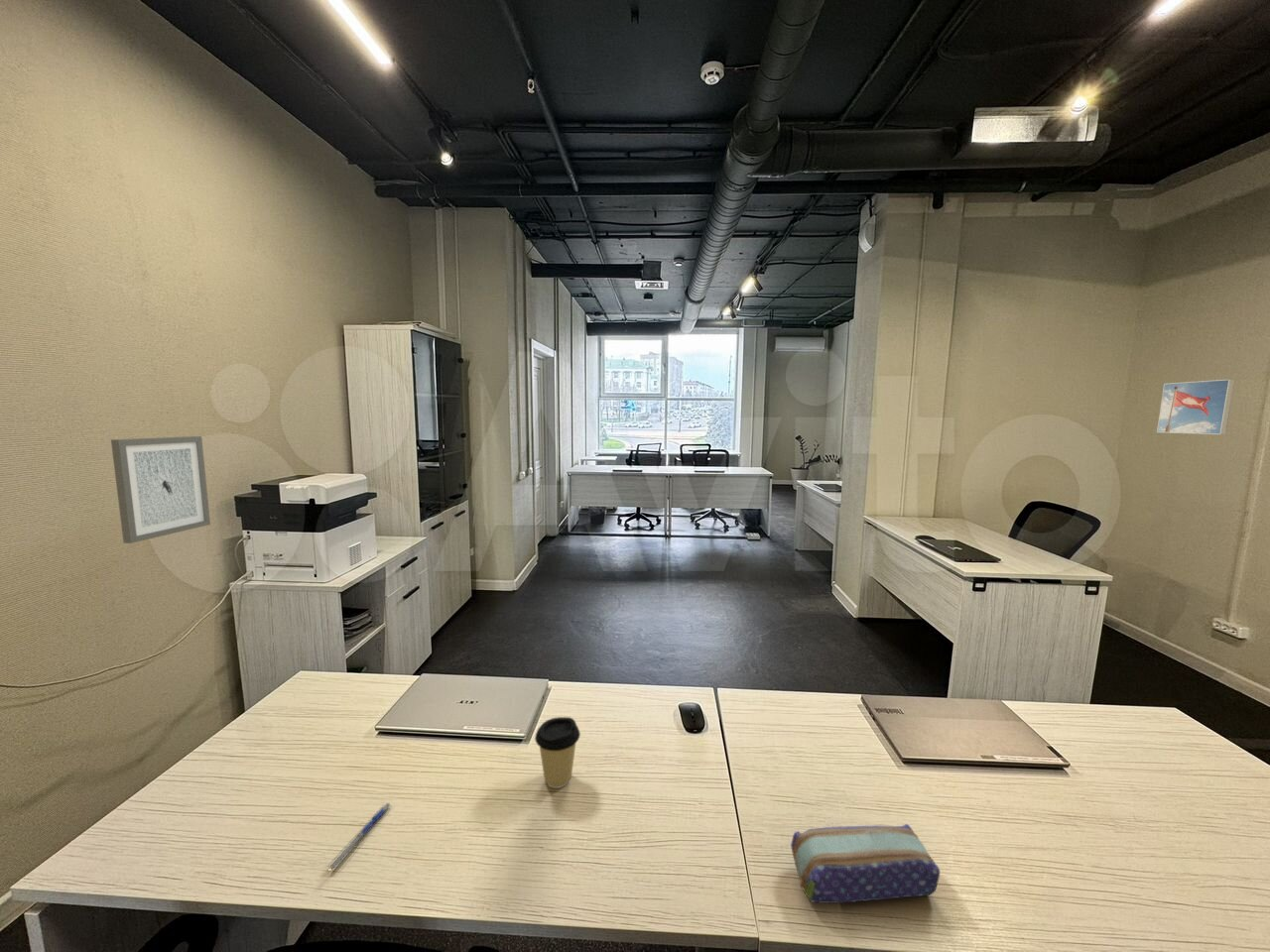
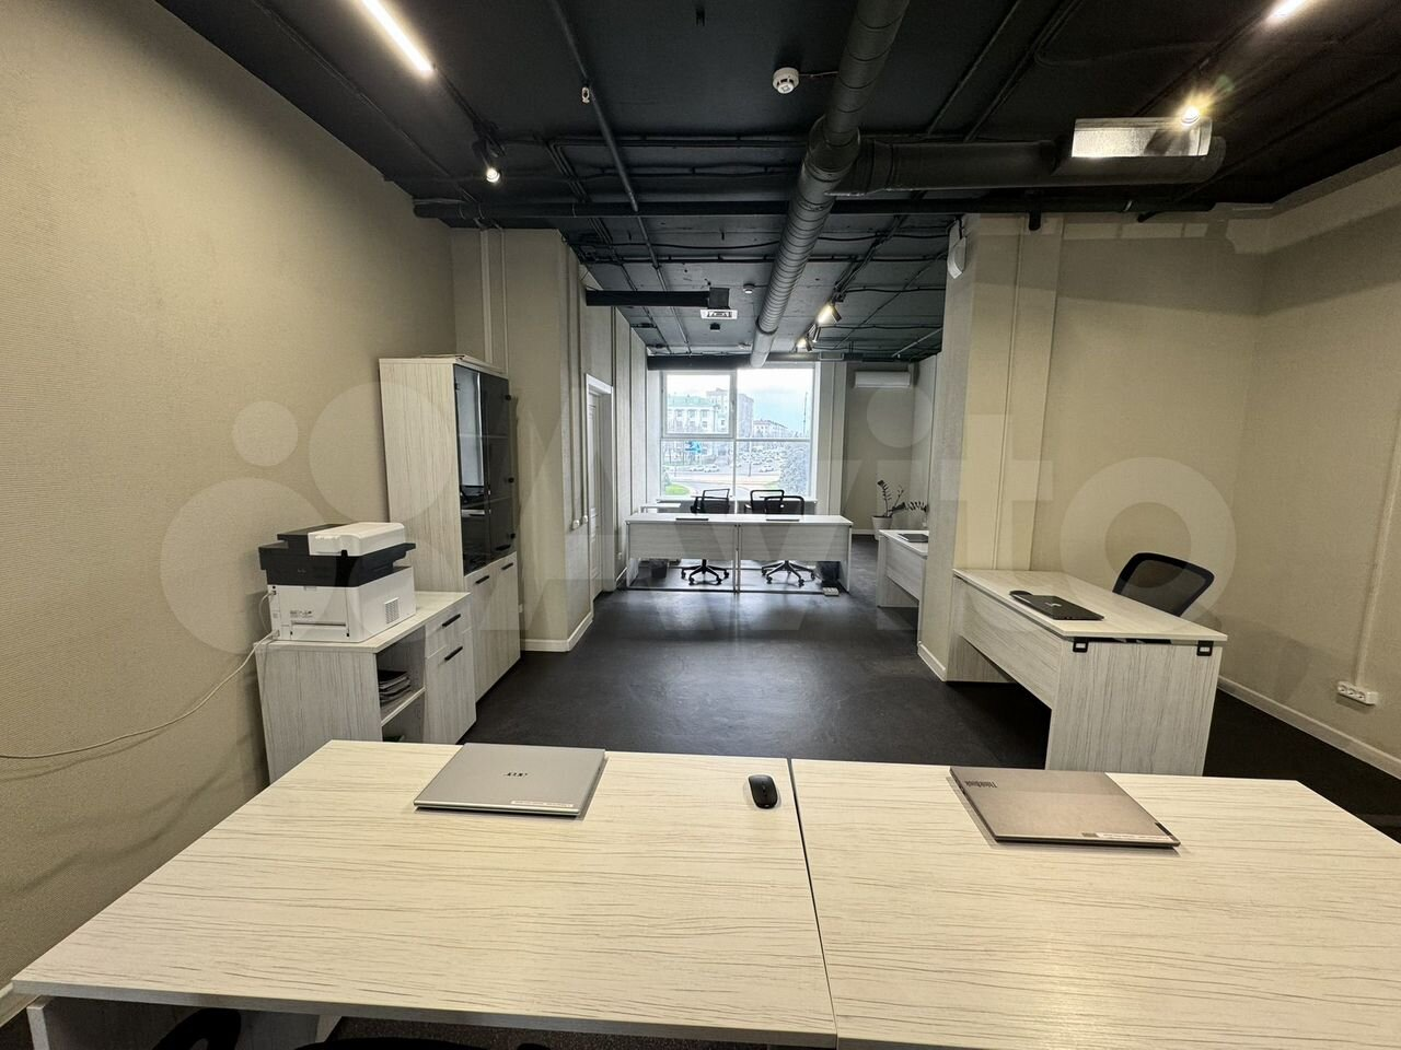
- coffee cup [534,716,581,789]
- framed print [1156,379,1235,435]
- pen [326,802,392,869]
- pencil case [790,823,941,904]
- wall art [110,435,211,544]
